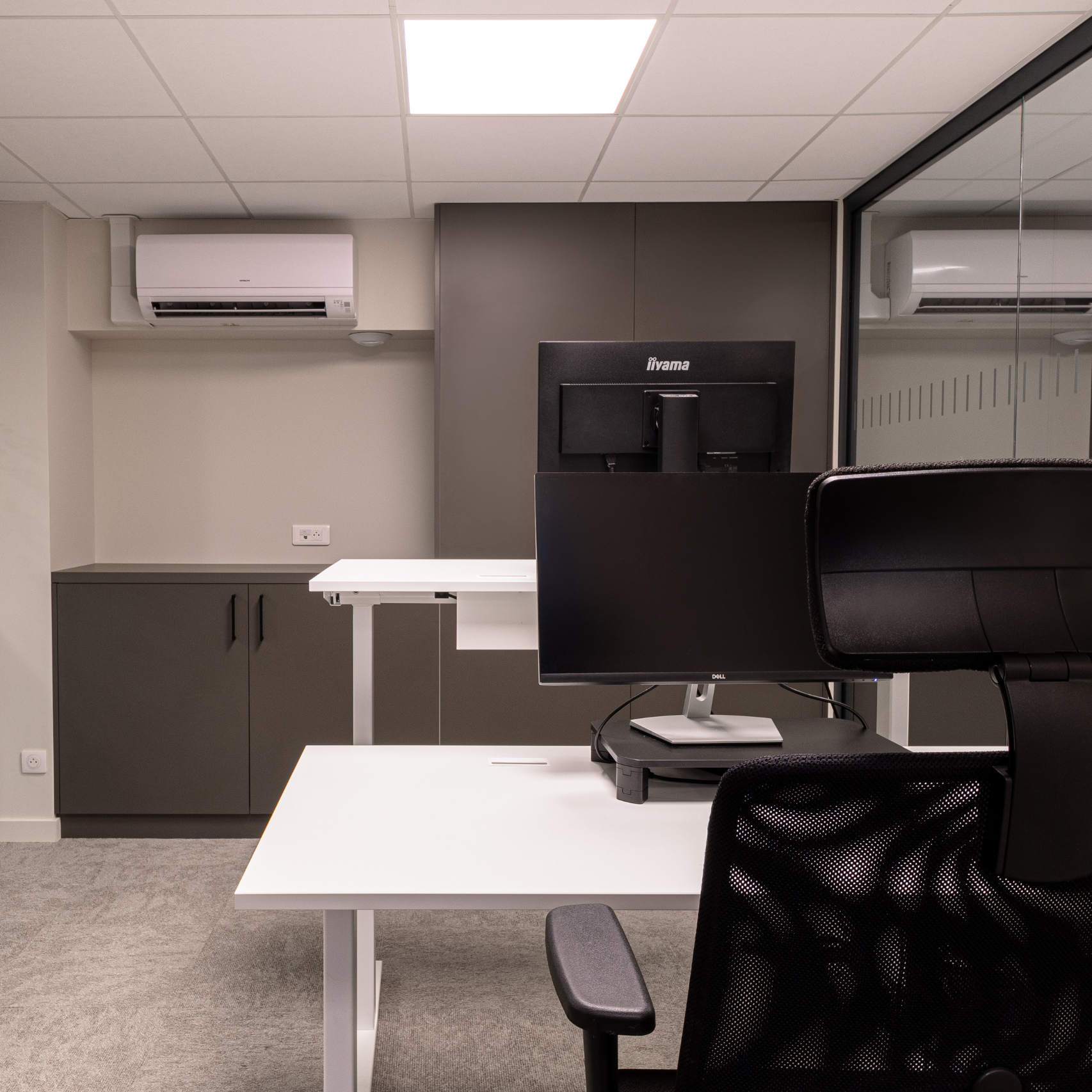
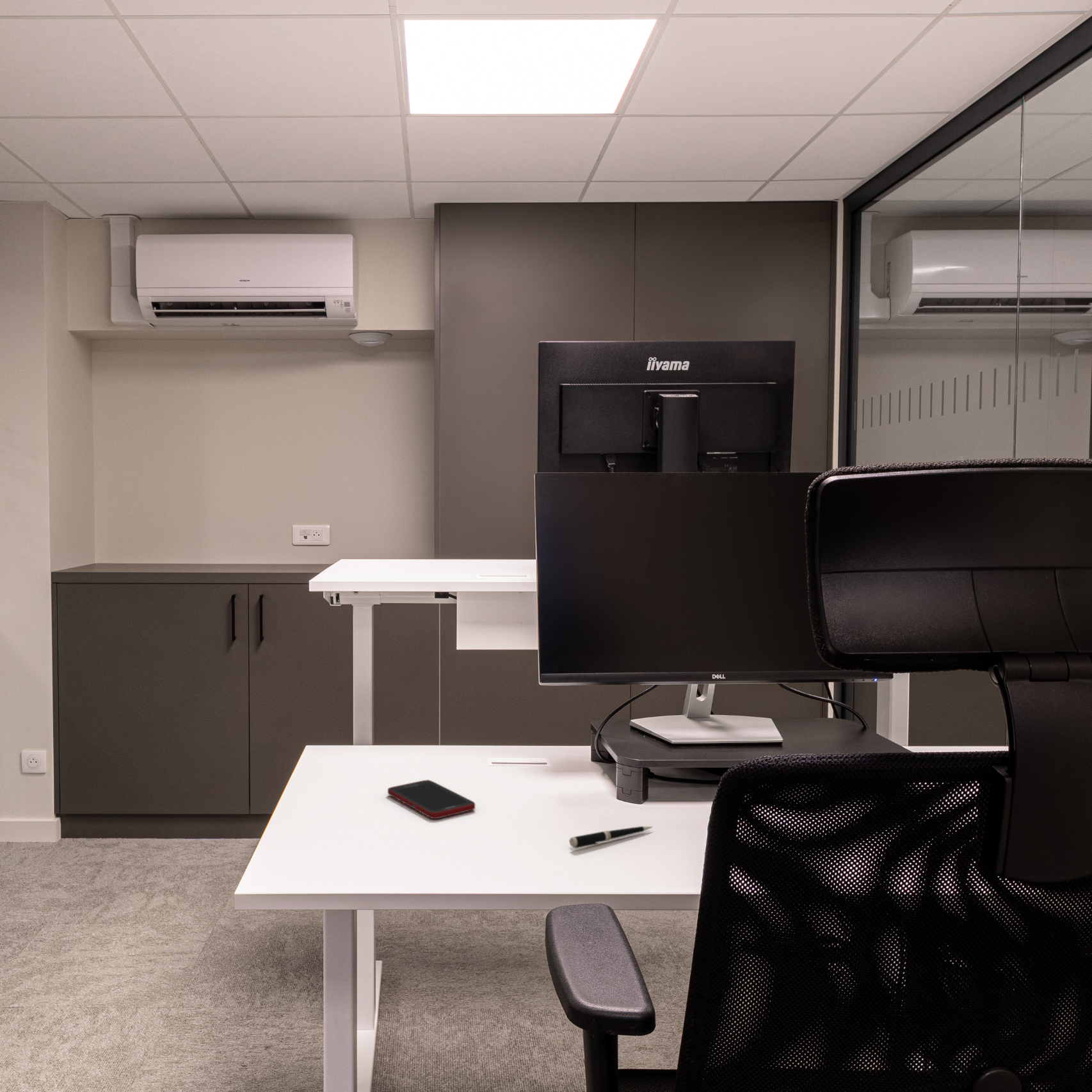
+ pen [569,826,653,849]
+ cell phone [387,779,476,819]
